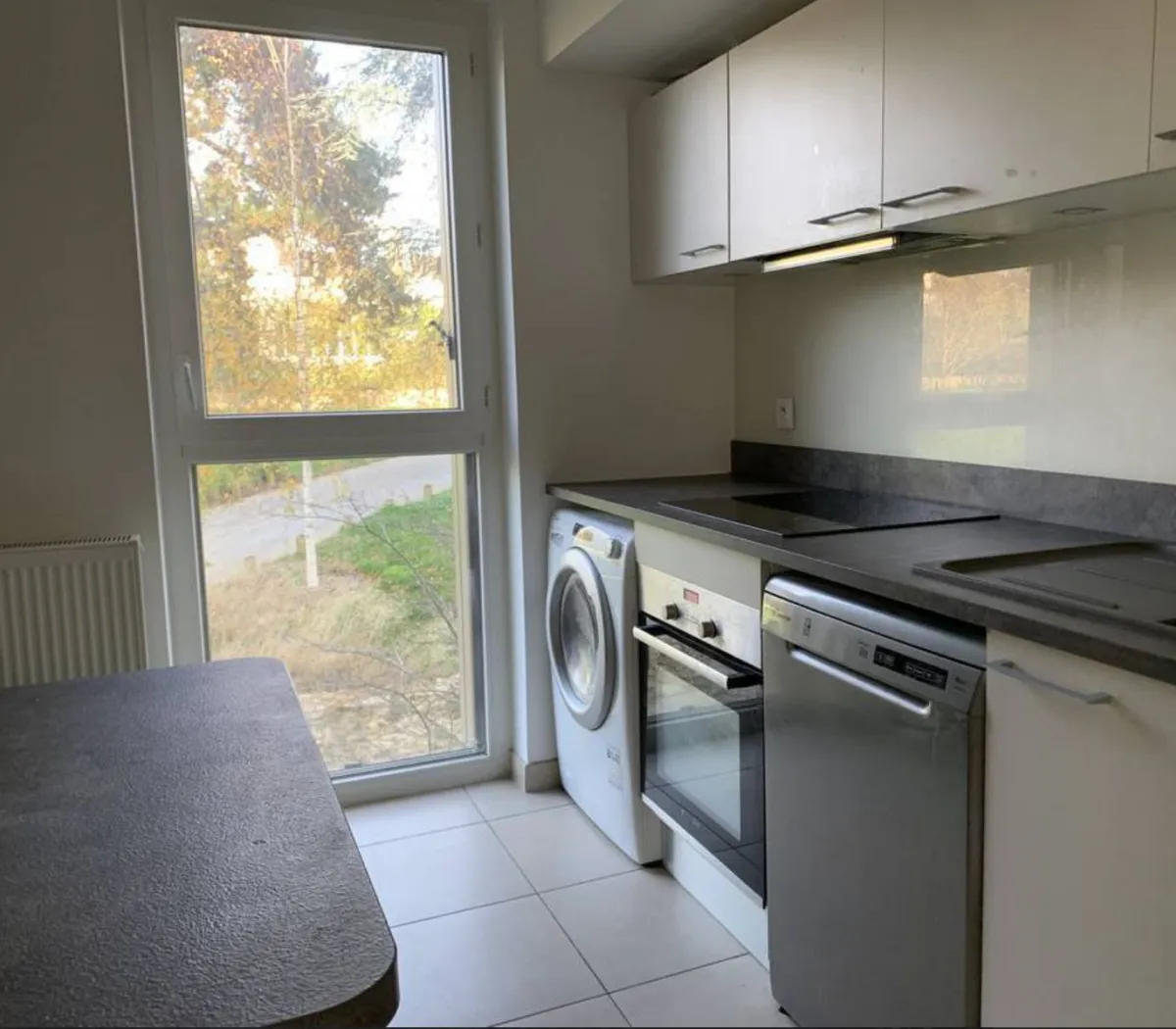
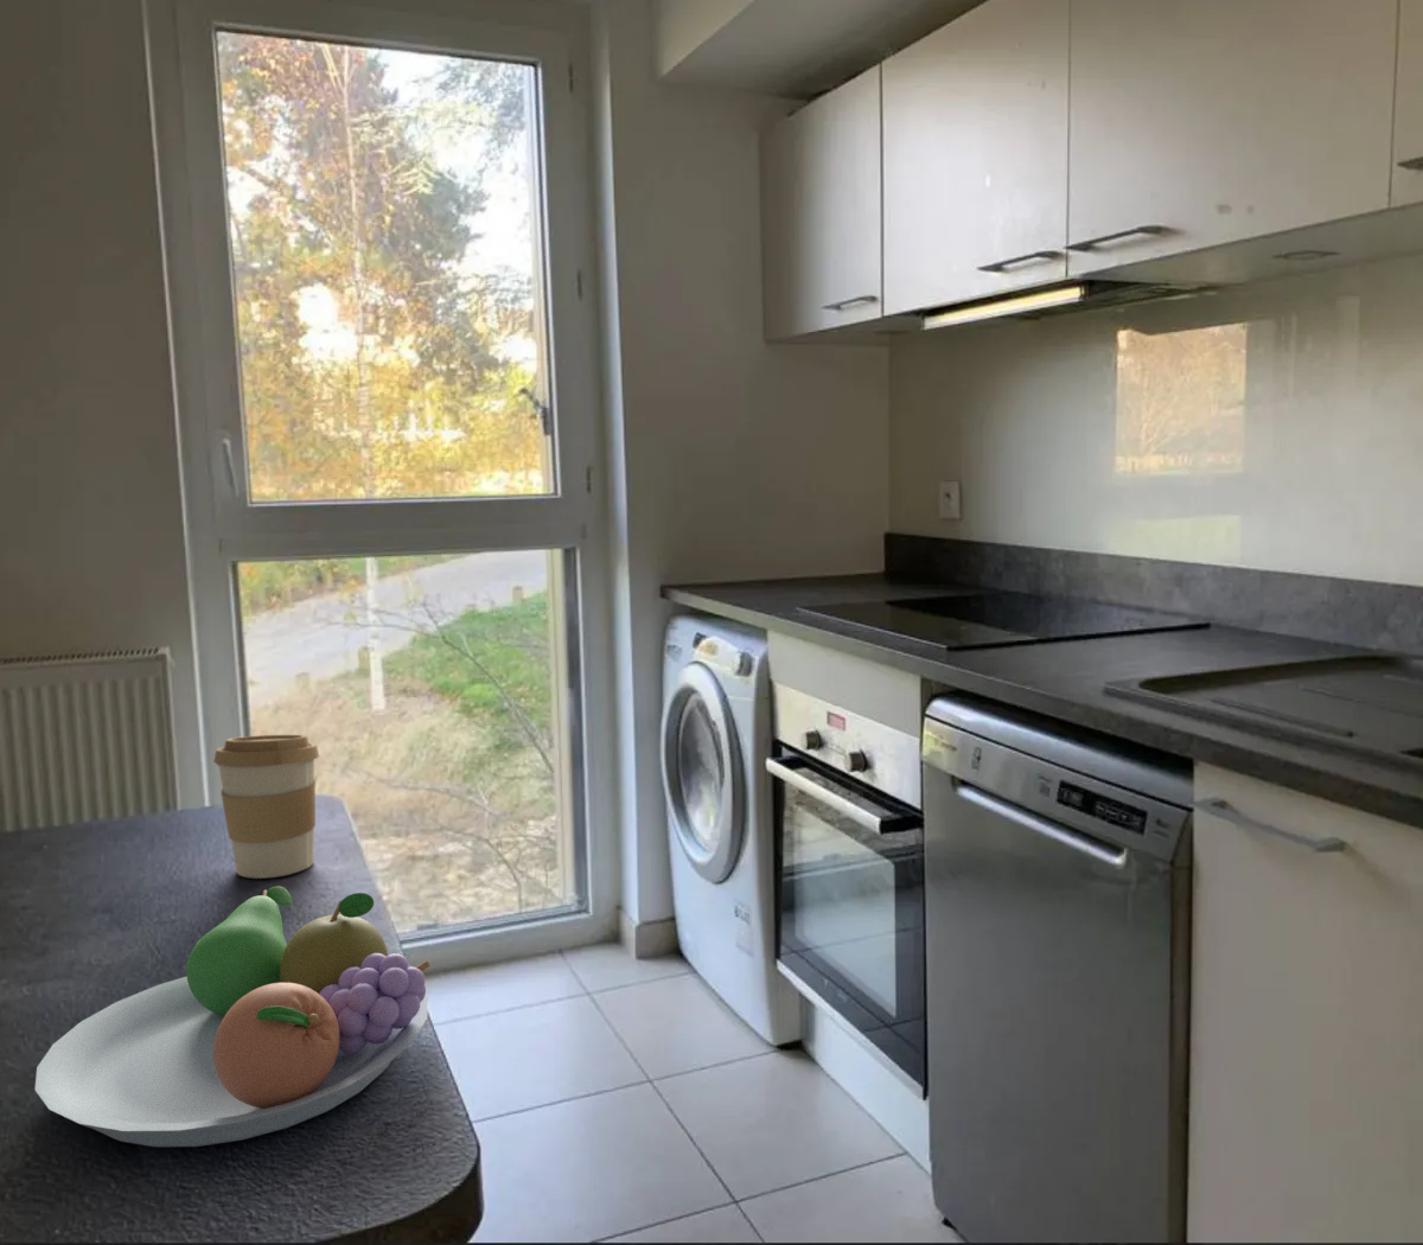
+ fruit bowl [34,886,431,1148]
+ coffee cup [212,734,321,880]
